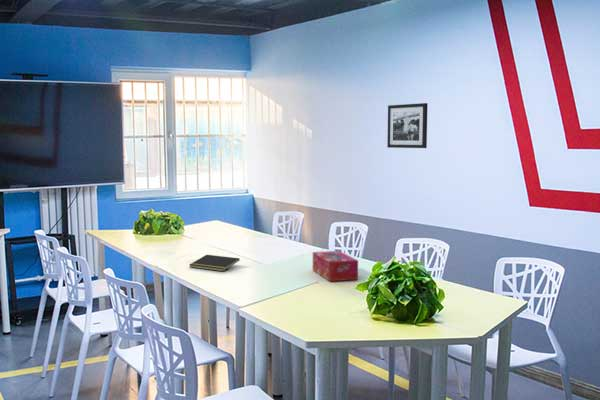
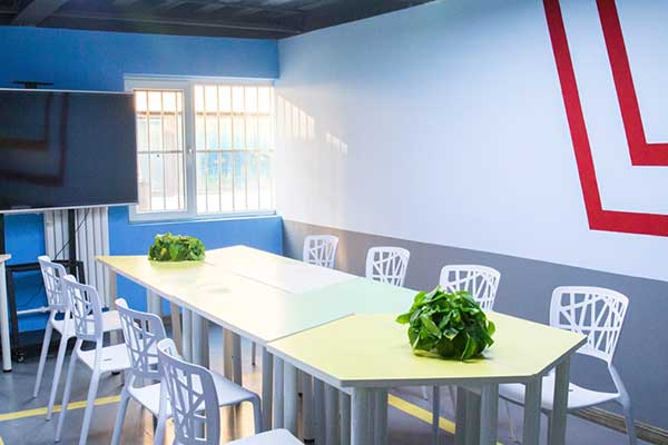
- picture frame [386,102,428,149]
- tissue box [312,250,359,282]
- notepad [188,254,241,272]
